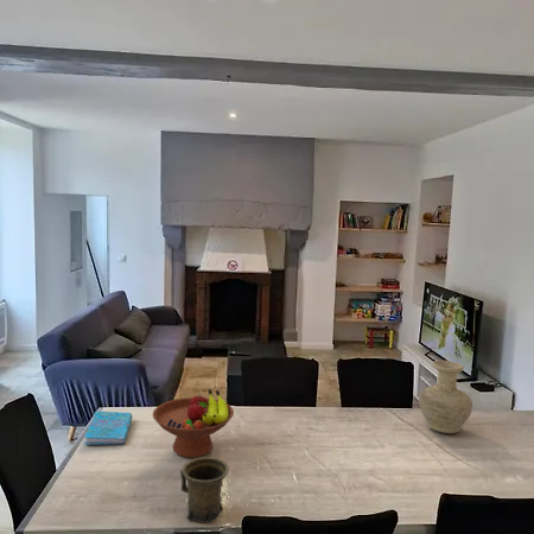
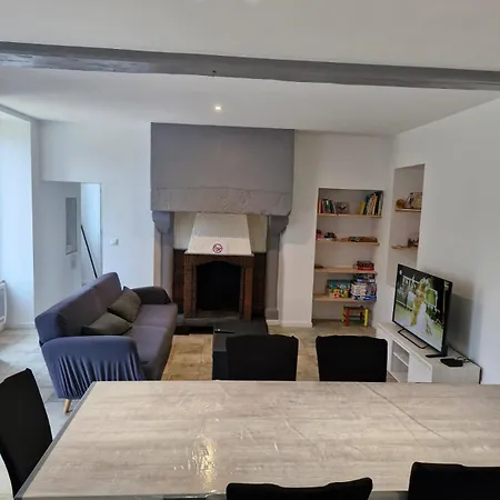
- mug [179,456,230,525]
- fruit bowl [152,388,235,459]
- cover [83,409,133,446]
- vase [418,360,473,434]
